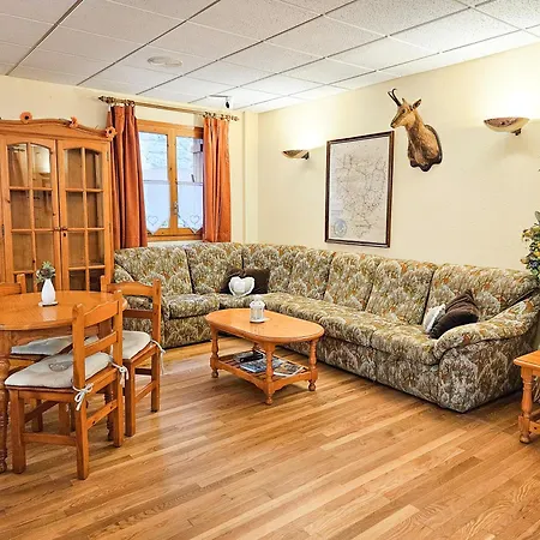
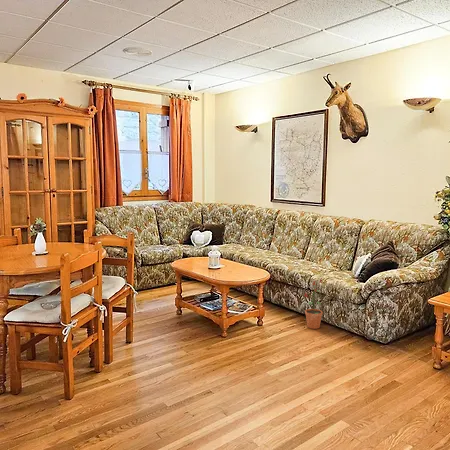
+ potted plant [303,277,323,330]
